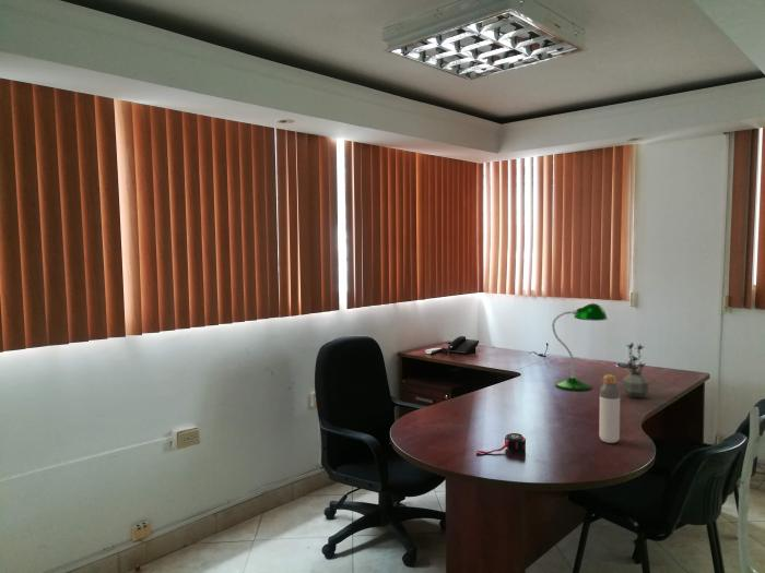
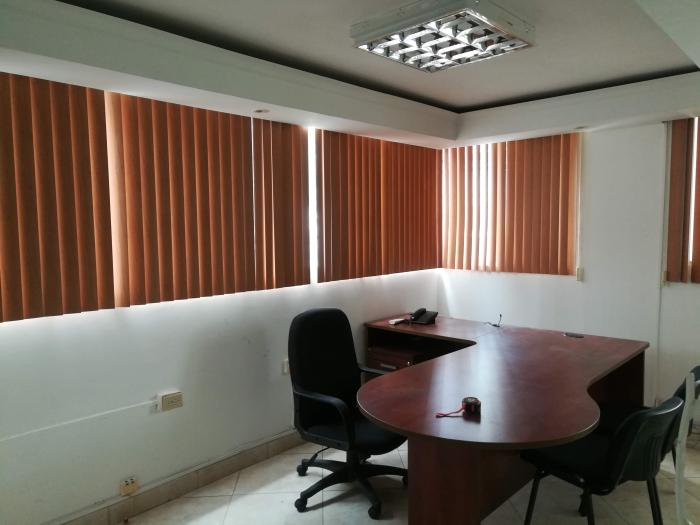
- bottle [598,373,621,444]
- desk lamp [551,302,609,392]
- potted plant [622,343,649,398]
